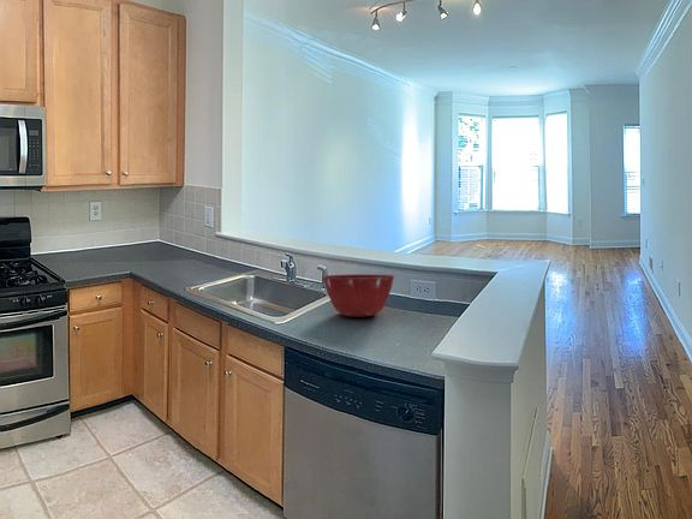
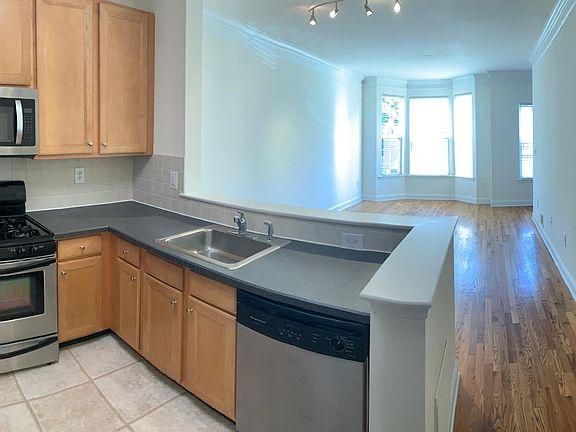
- mixing bowl [321,273,395,317]
